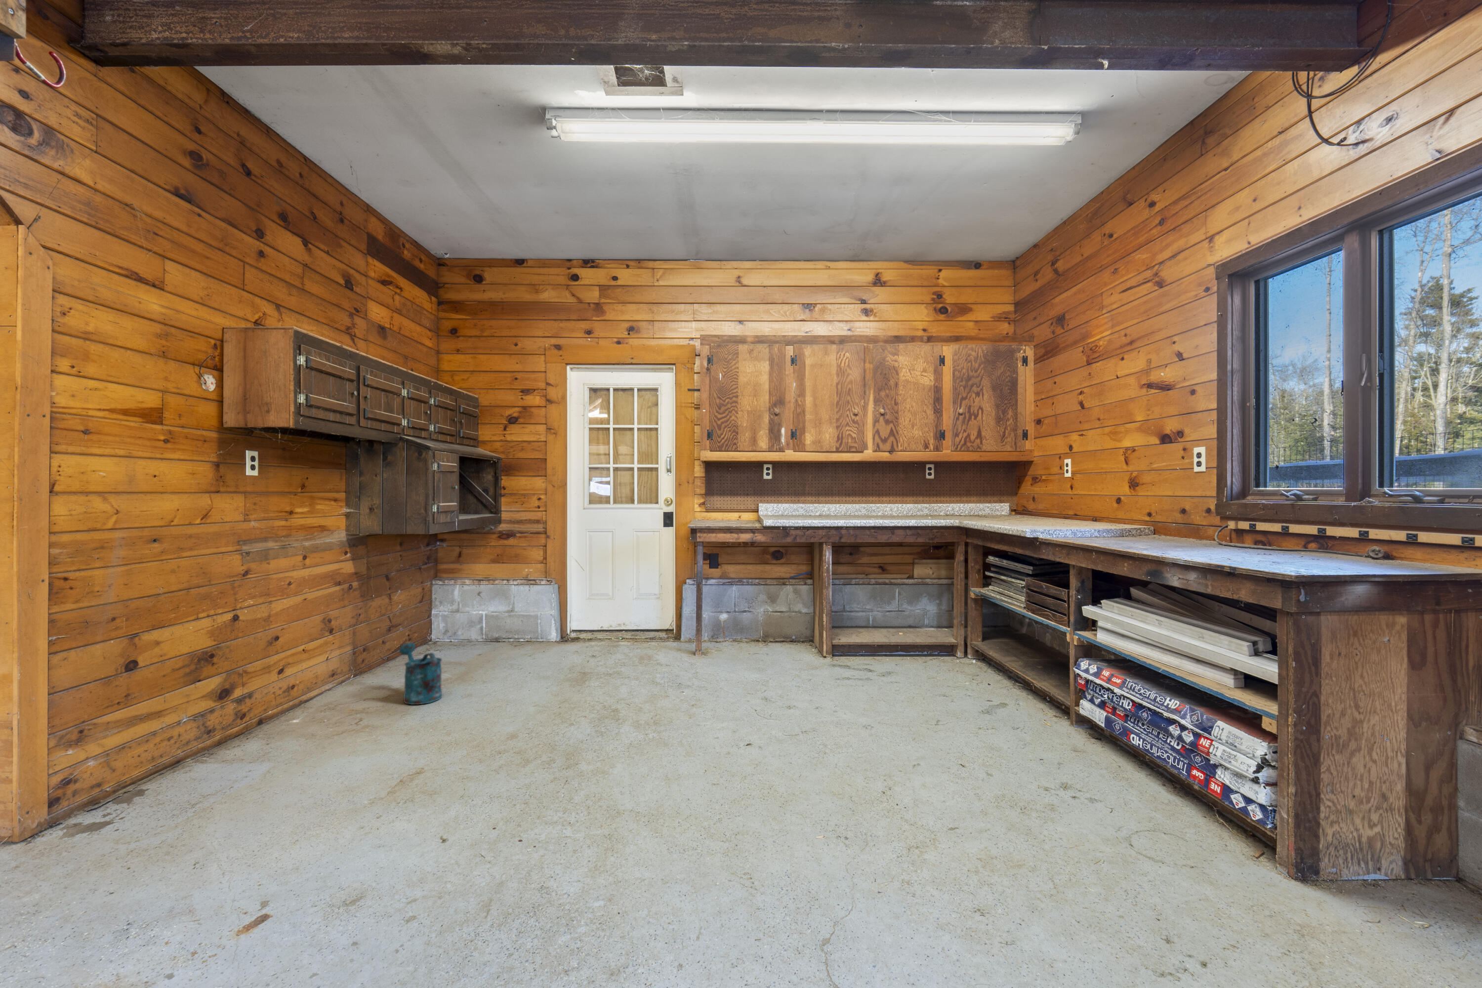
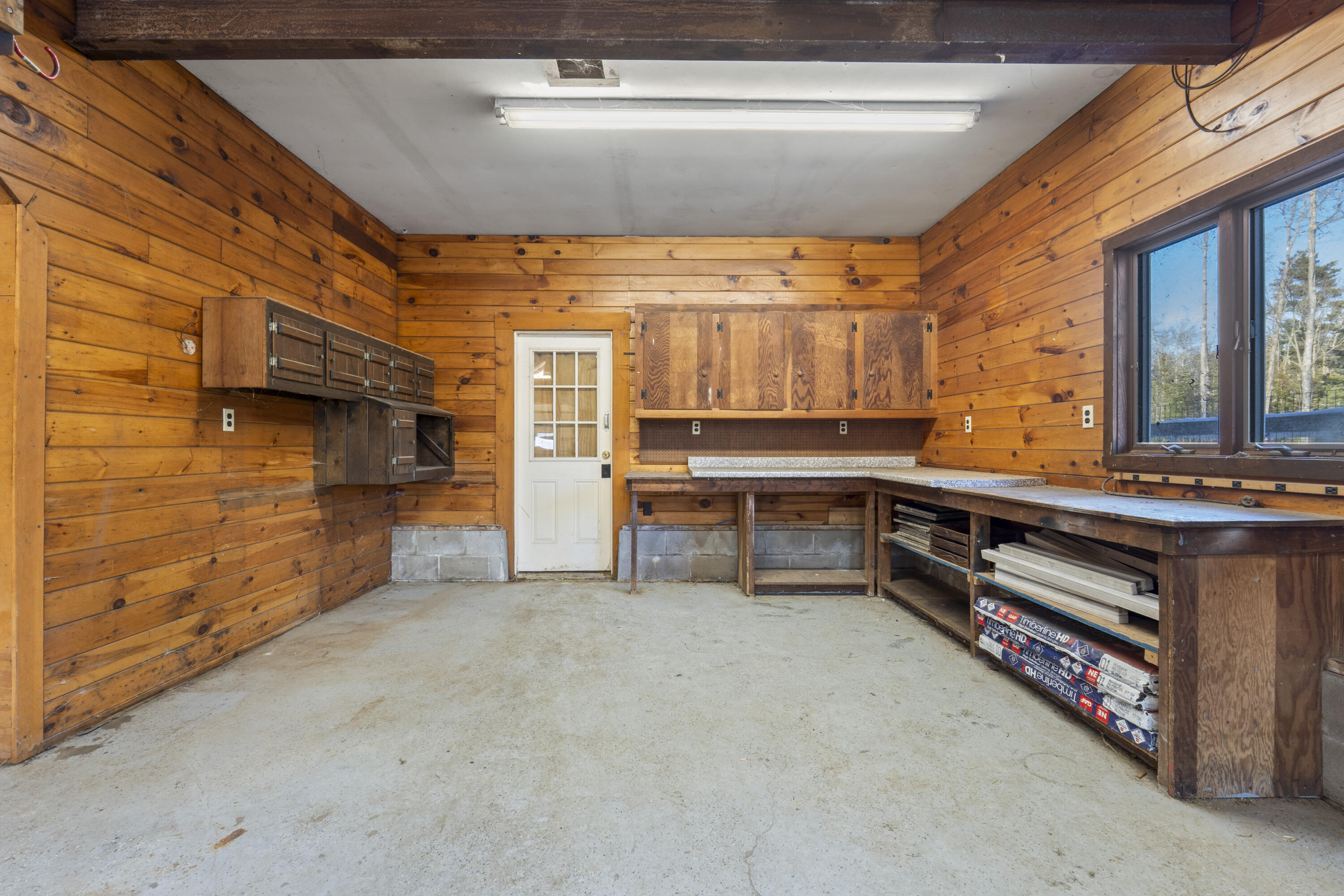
- watering can [399,642,442,705]
